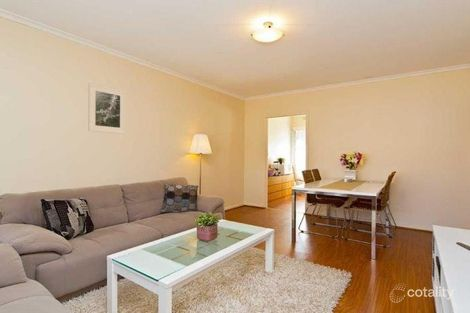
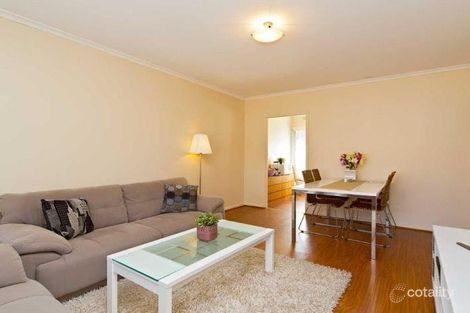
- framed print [87,82,127,135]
